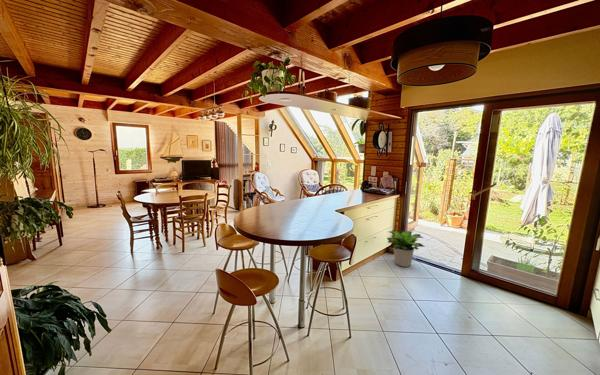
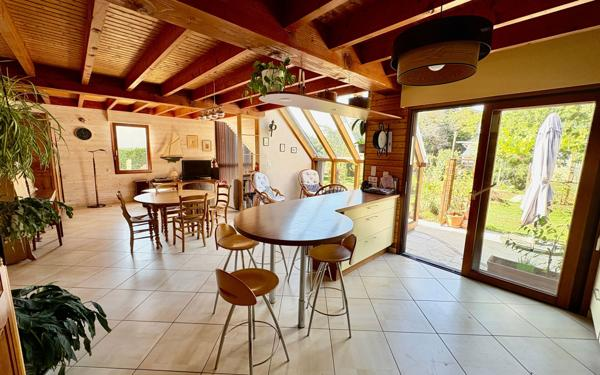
- potted plant [386,229,426,268]
